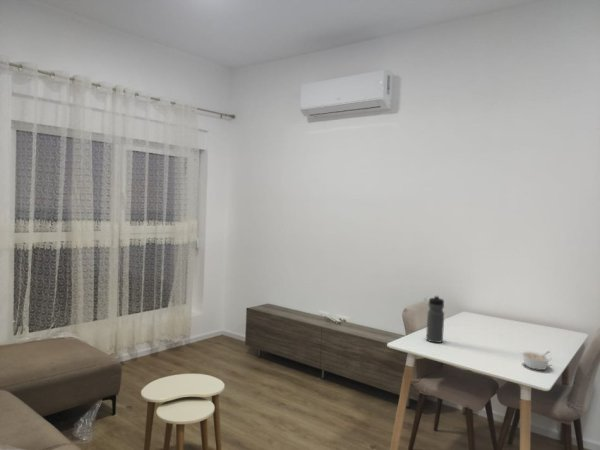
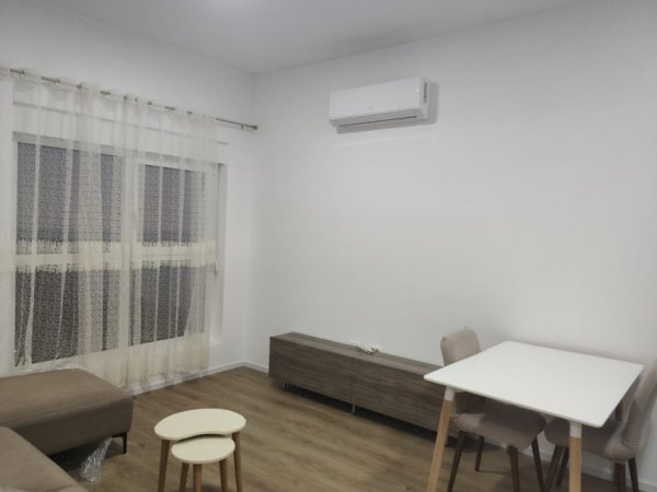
- legume [520,350,553,371]
- water bottle [425,294,445,344]
